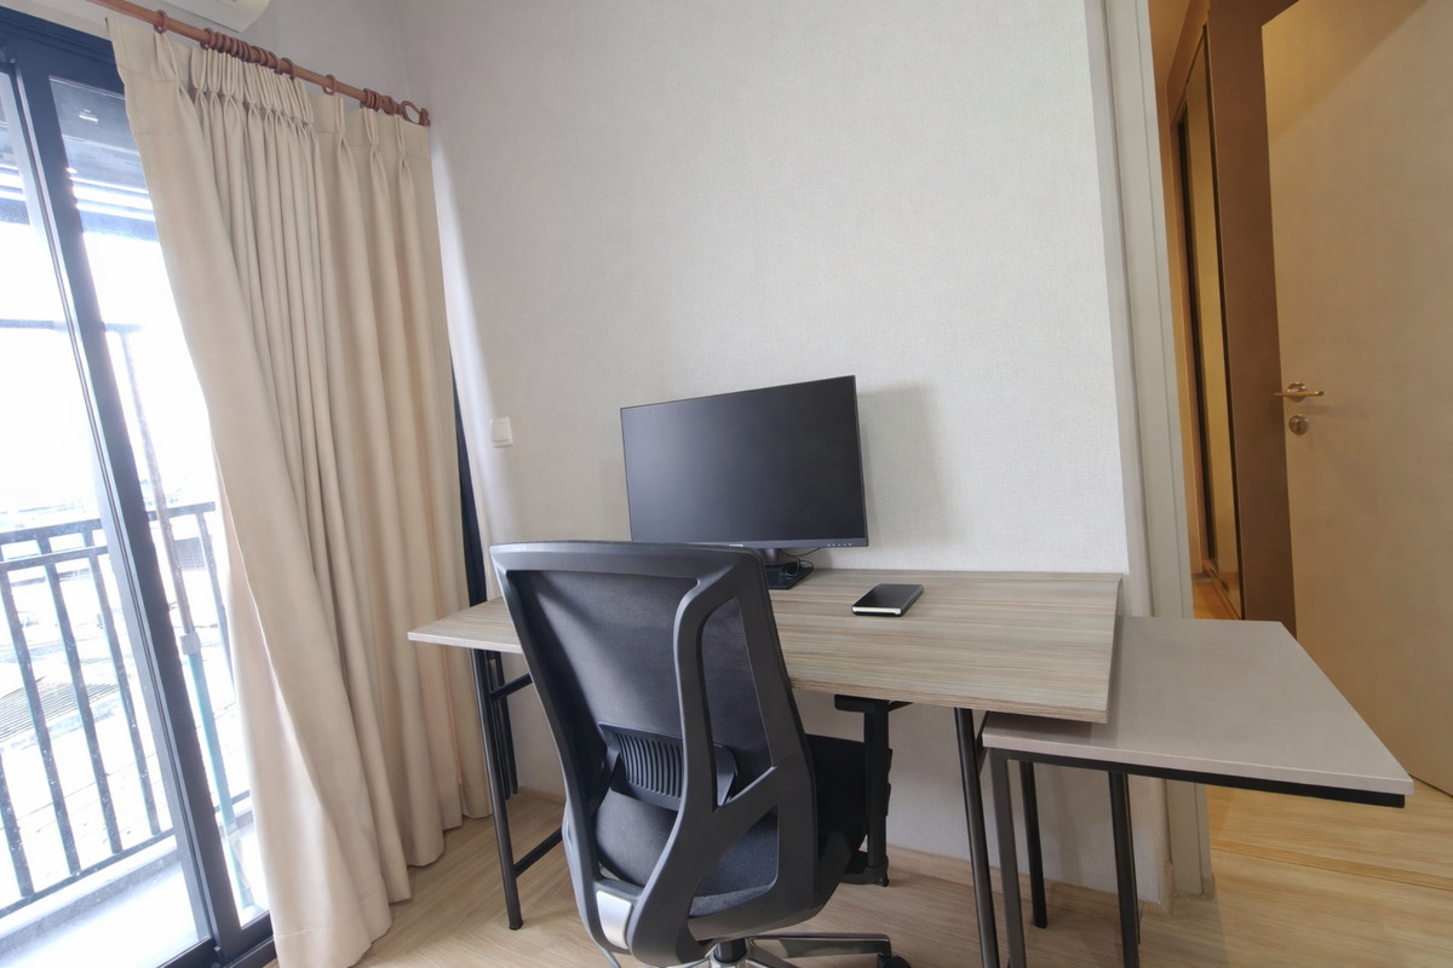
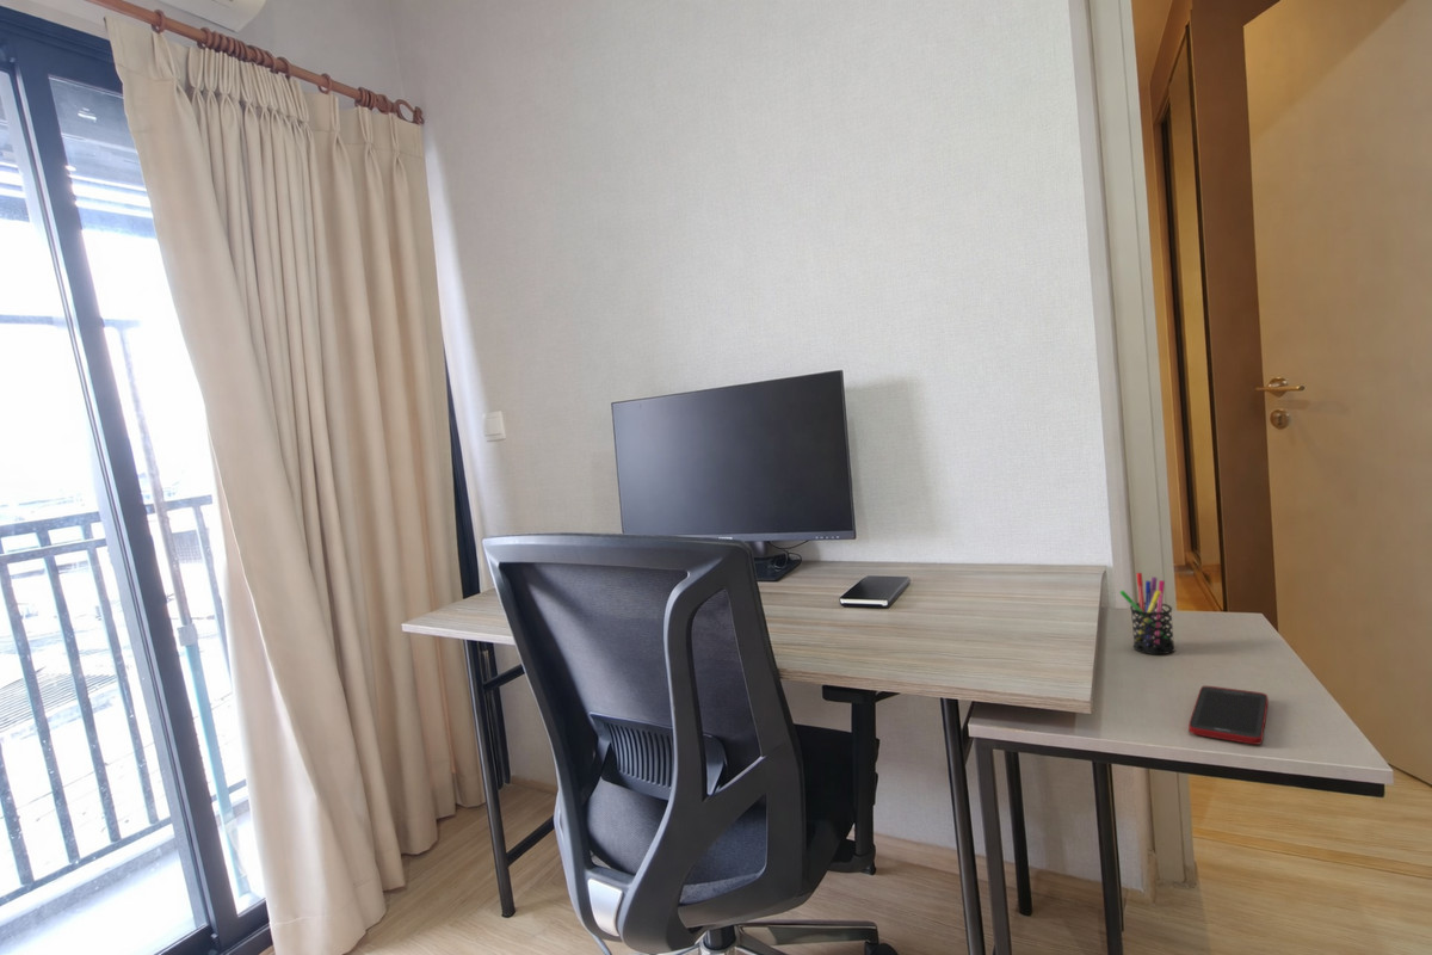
+ cell phone [1187,685,1270,746]
+ pen holder [1118,572,1177,655]
